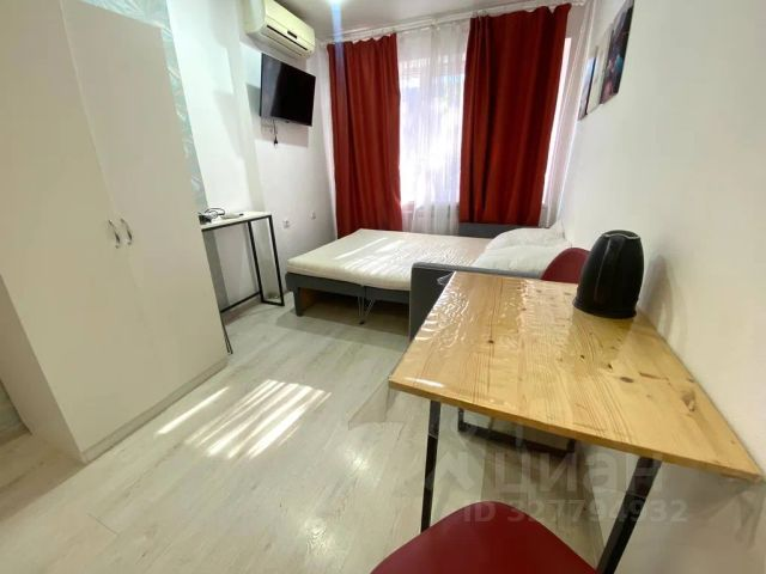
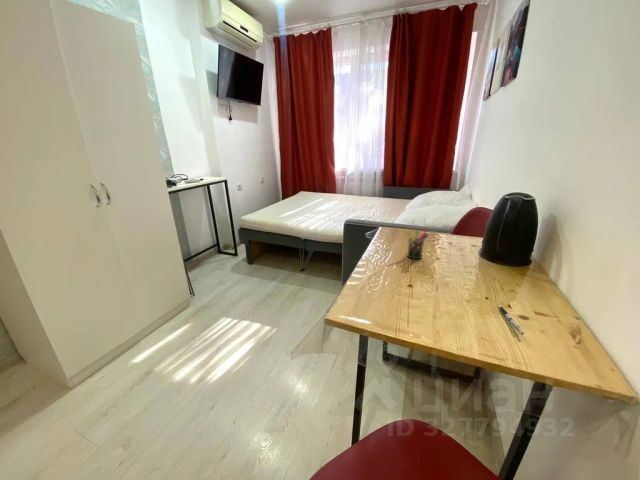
+ pen [497,304,525,336]
+ pen holder [405,227,430,260]
